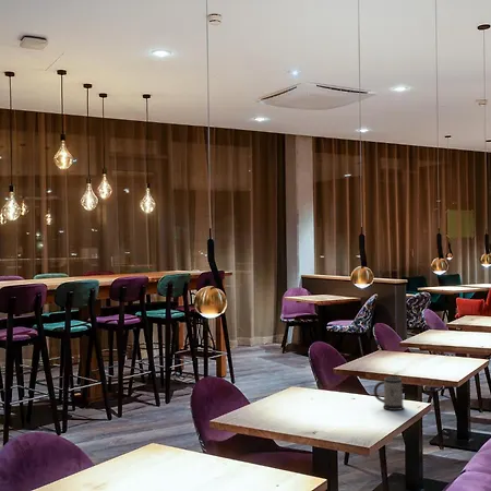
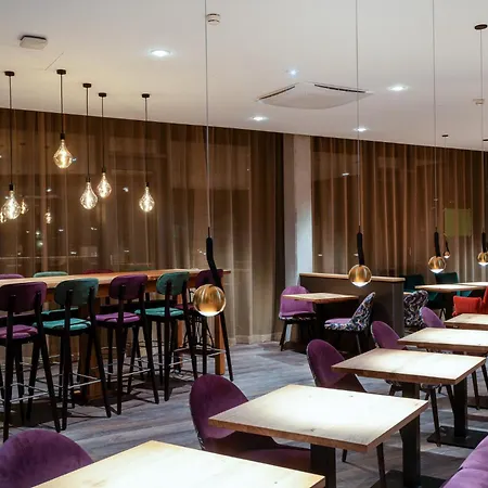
- mug [373,375,405,411]
